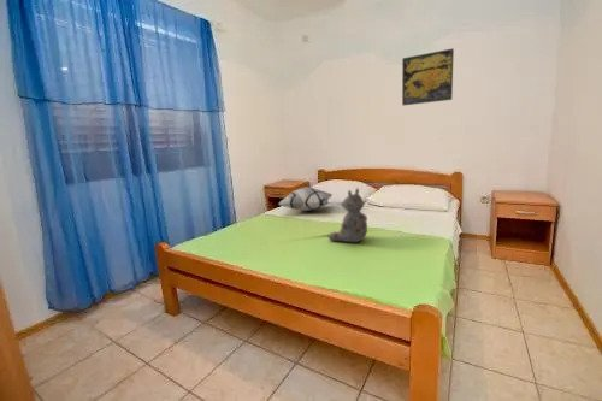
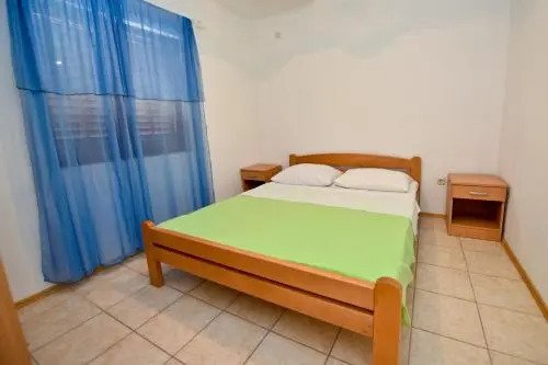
- decorative pillow [277,185,334,212]
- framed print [401,47,455,106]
- stuffed bear [327,187,368,243]
